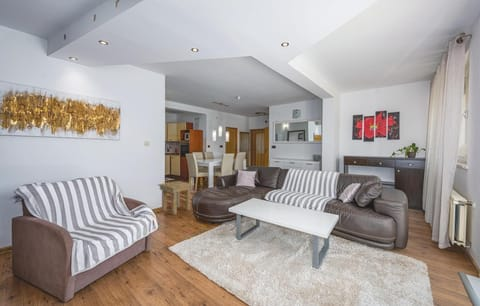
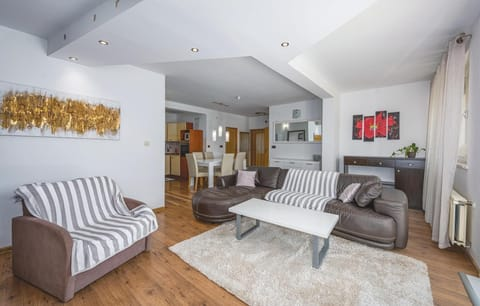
- side table [157,180,195,216]
